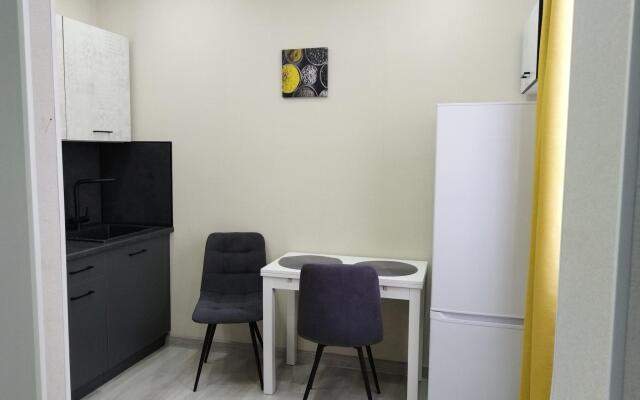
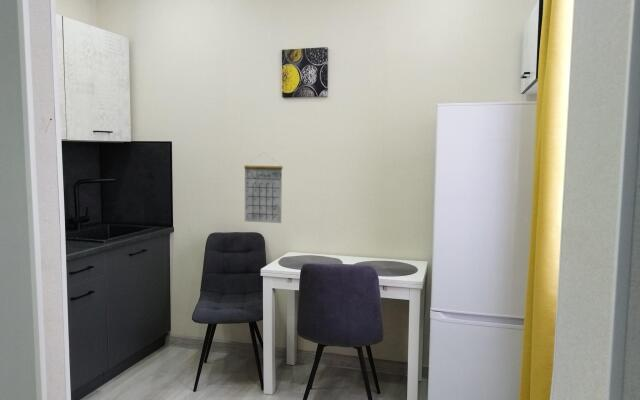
+ calendar [243,151,284,224]
